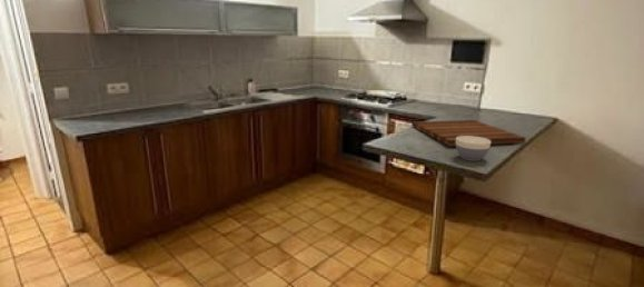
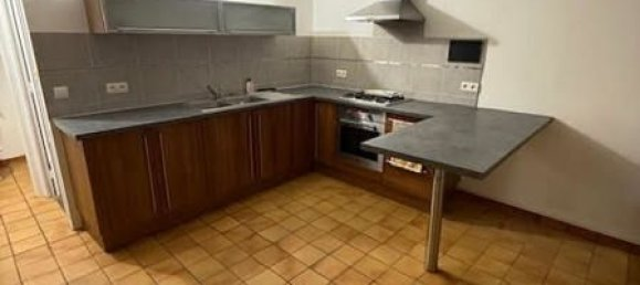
- bowl [455,136,492,162]
- cutting board [410,119,527,147]
